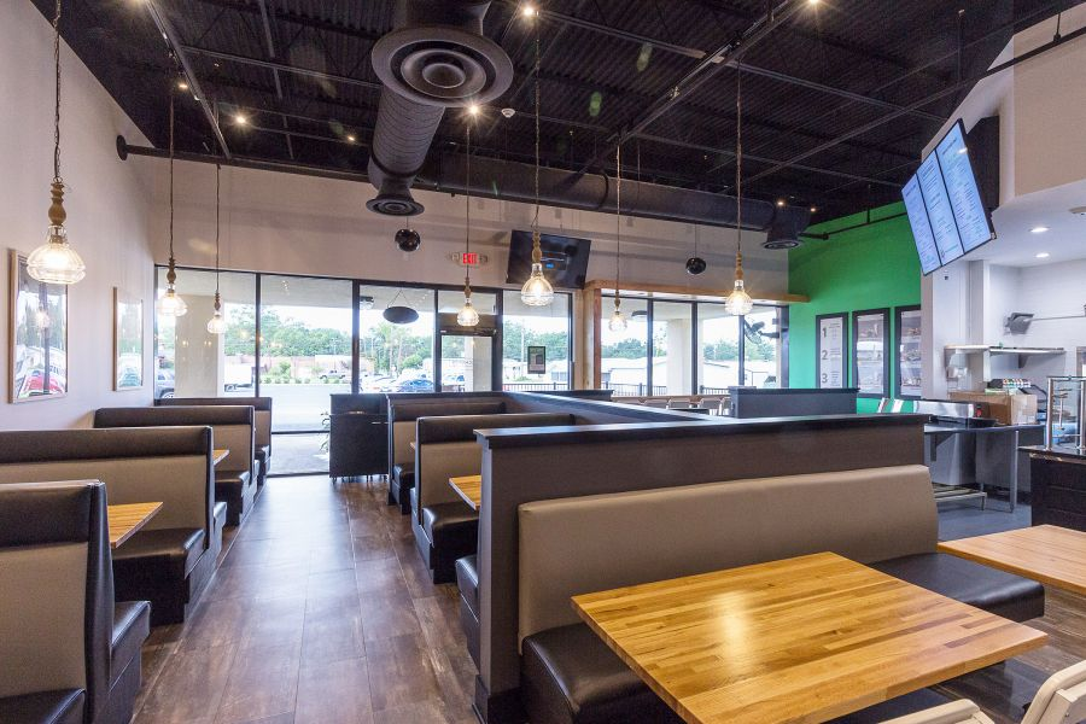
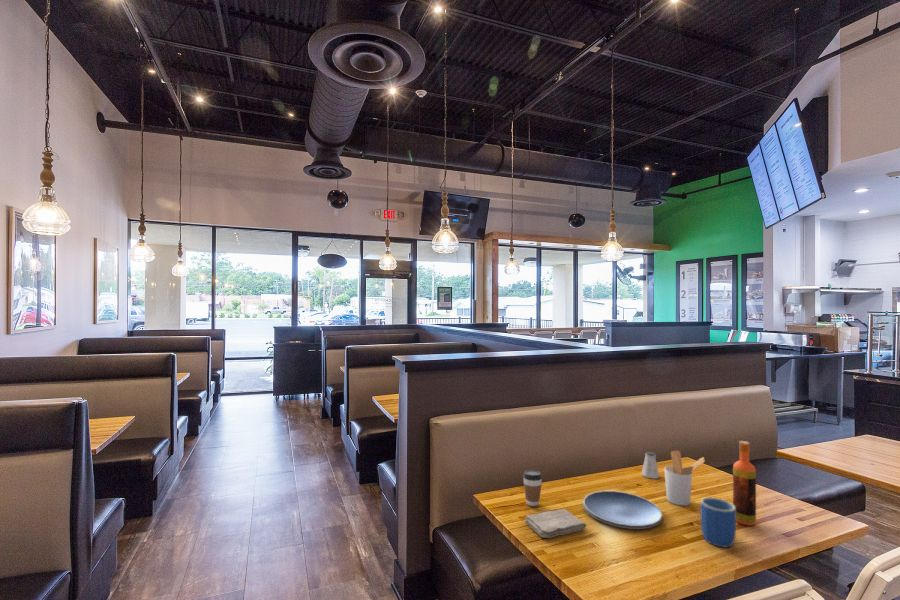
+ mug [699,496,737,549]
+ washcloth [524,508,587,539]
+ coffee cup [522,469,543,507]
+ saltshaker [641,451,660,480]
+ utensil holder [663,449,706,507]
+ hot sauce [732,440,757,527]
+ plate [582,490,663,530]
